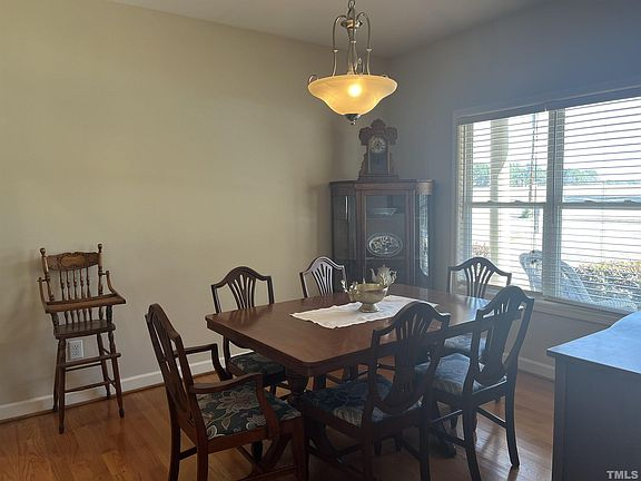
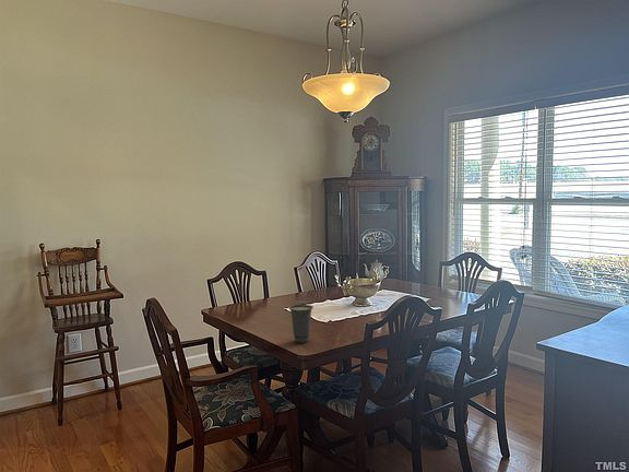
+ cup [288,304,314,344]
